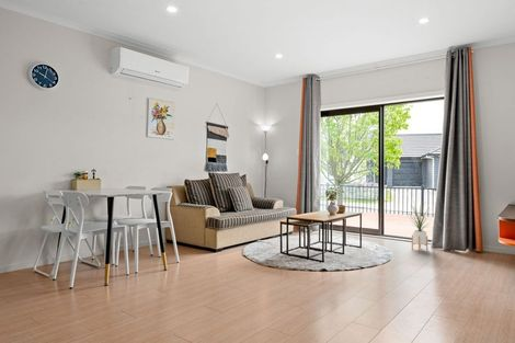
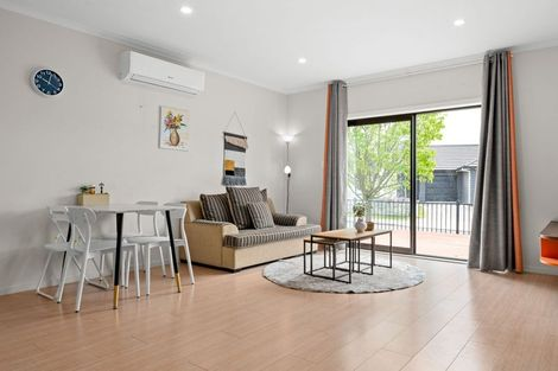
- house plant [408,201,431,252]
